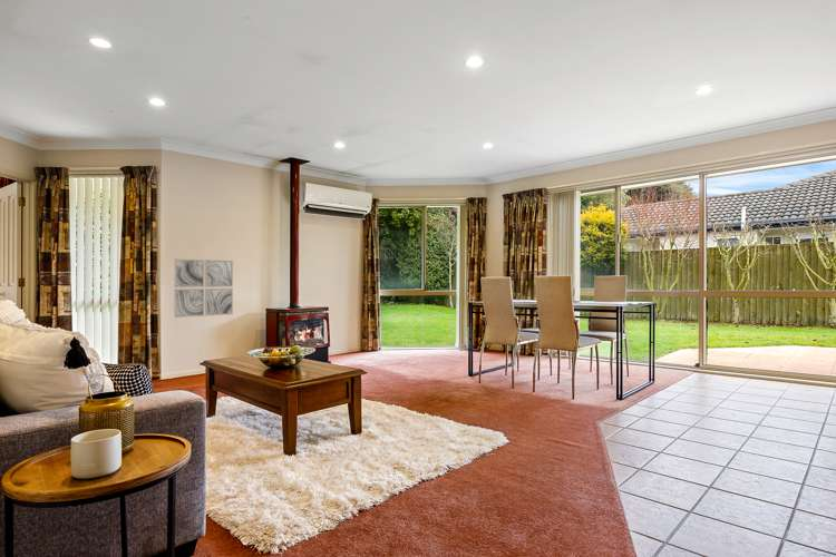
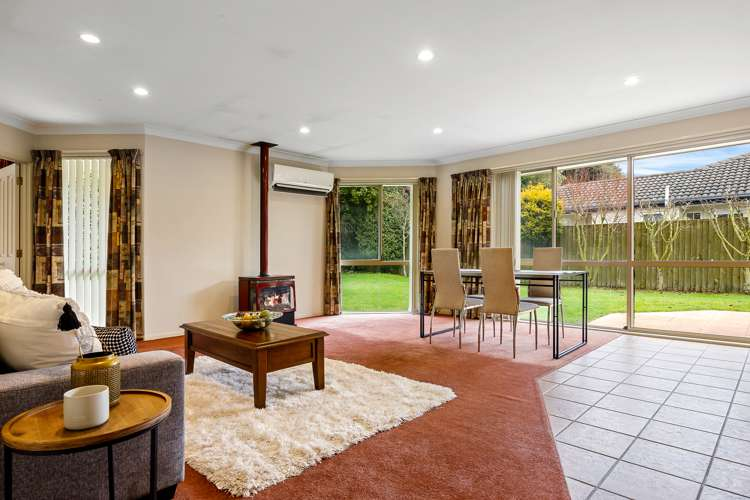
- wall art [173,257,234,319]
